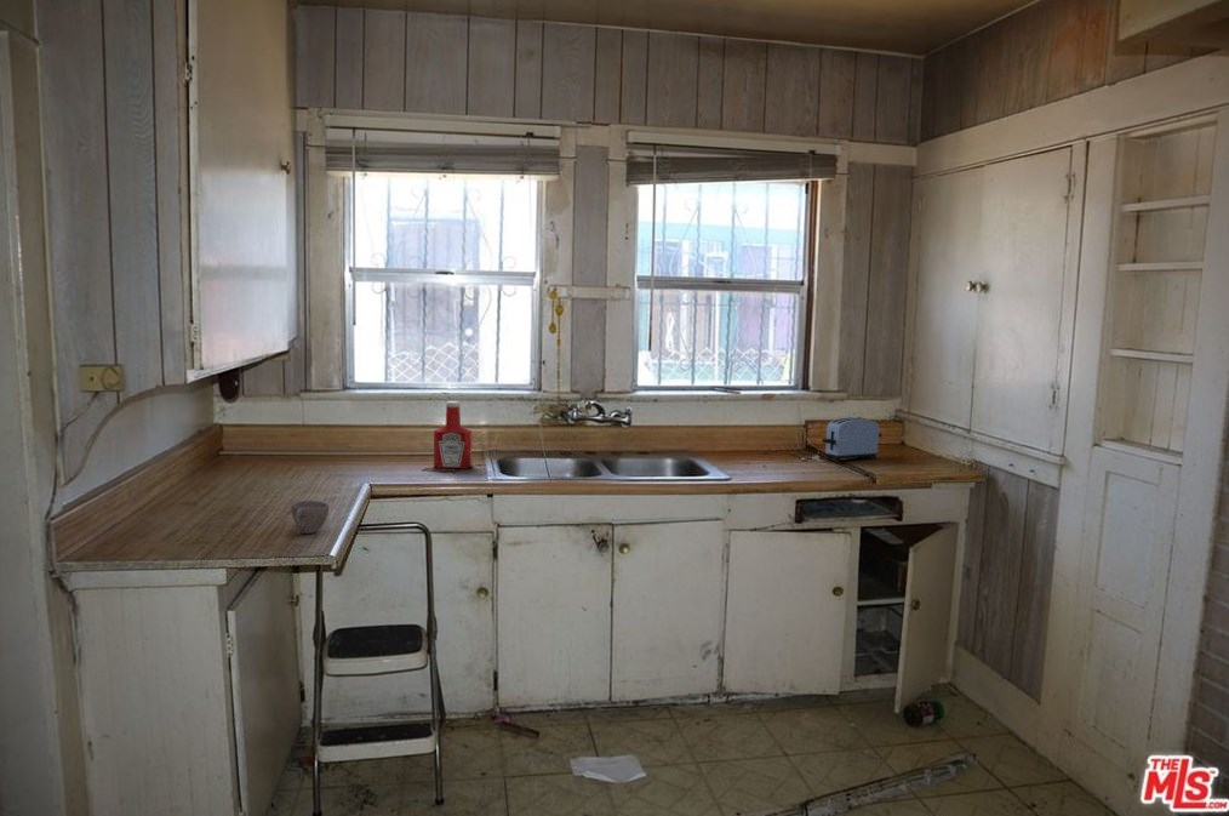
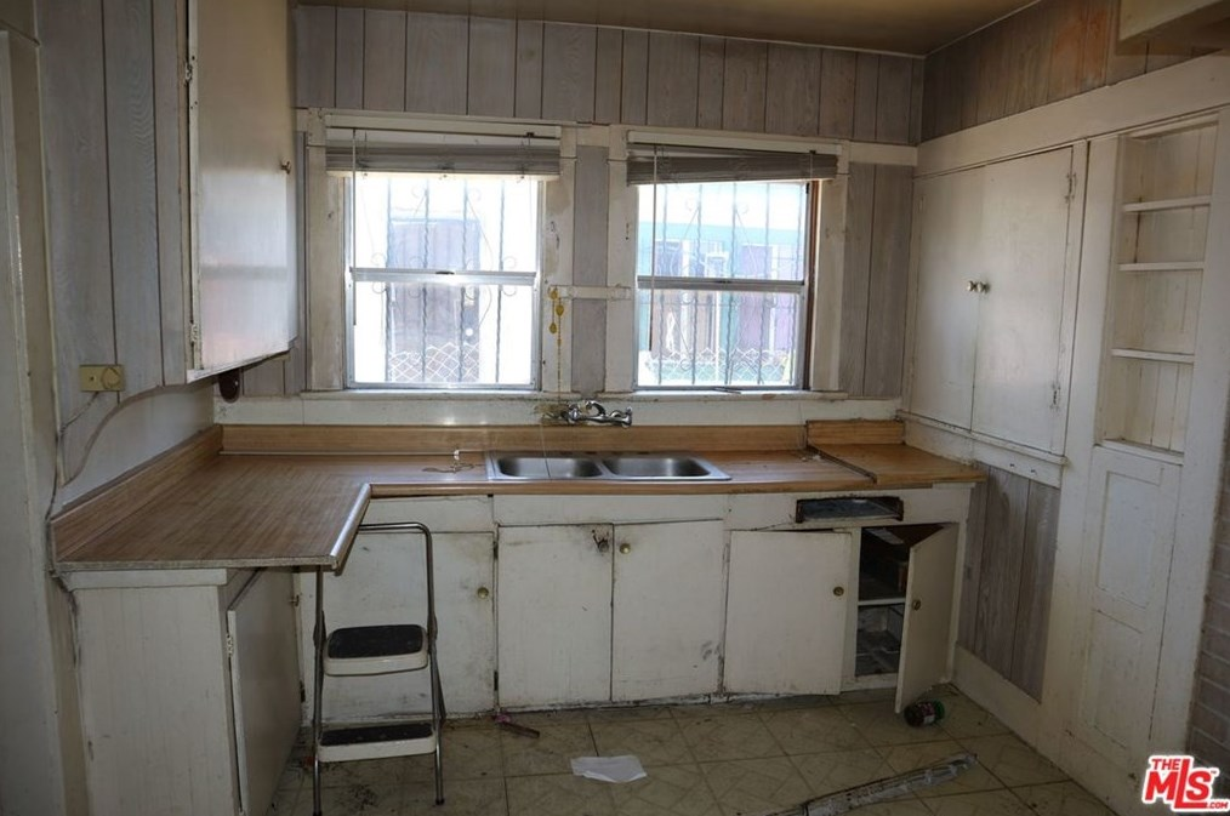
- toaster [821,416,884,463]
- soap bottle [433,400,473,469]
- cup [290,500,331,535]
